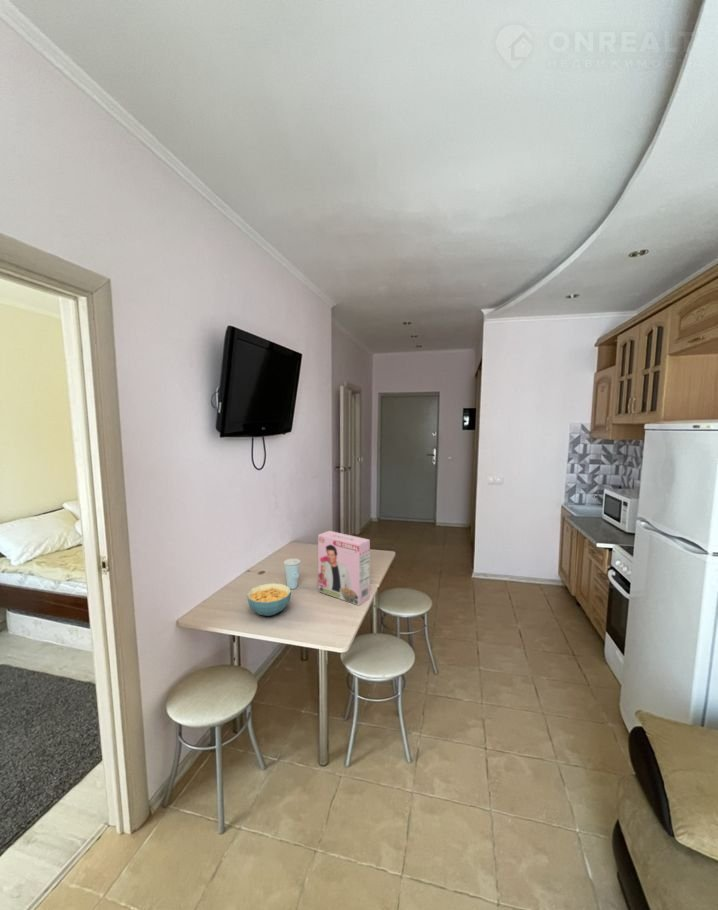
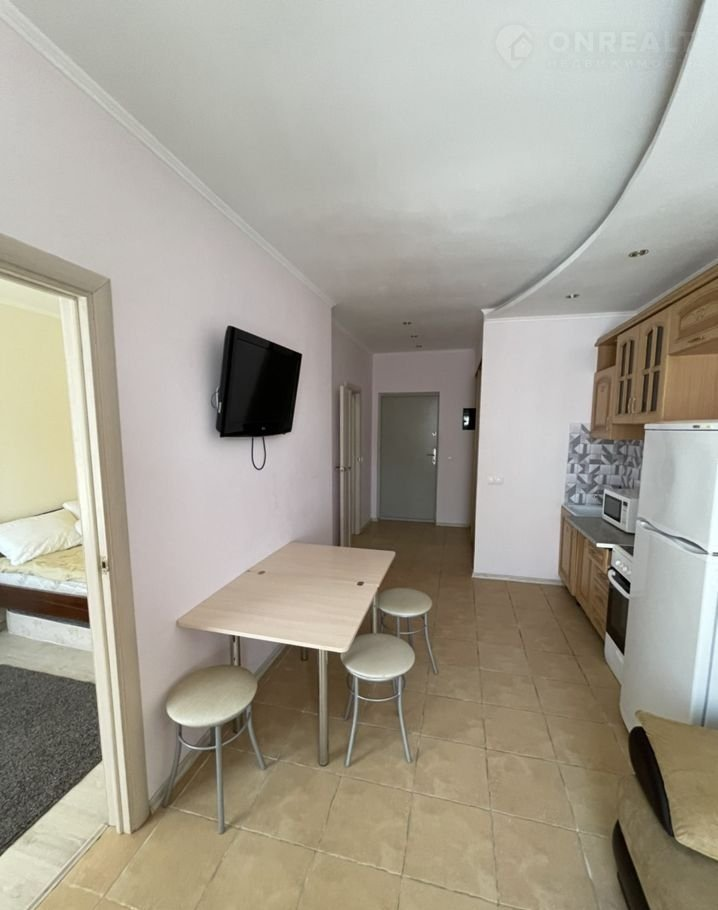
- cereal box [317,530,371,606]
- cup [283,558,301,590]
- cereal bowl [246,582,292,617]
